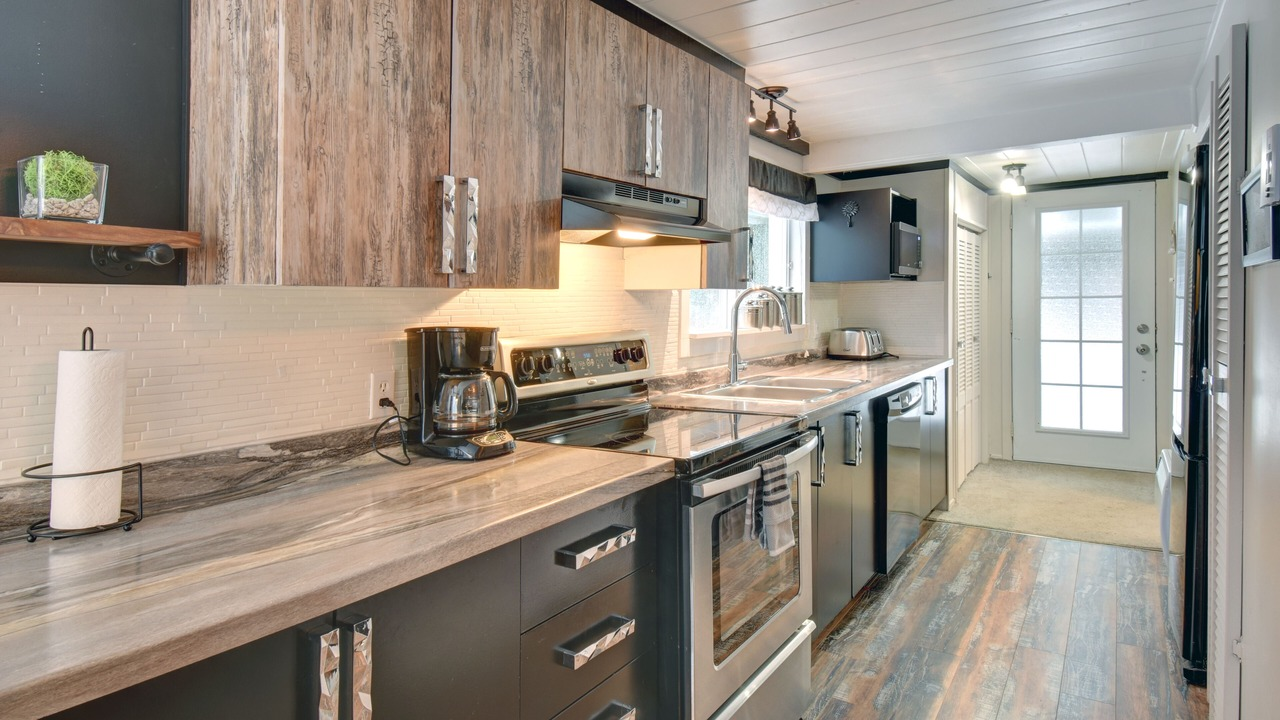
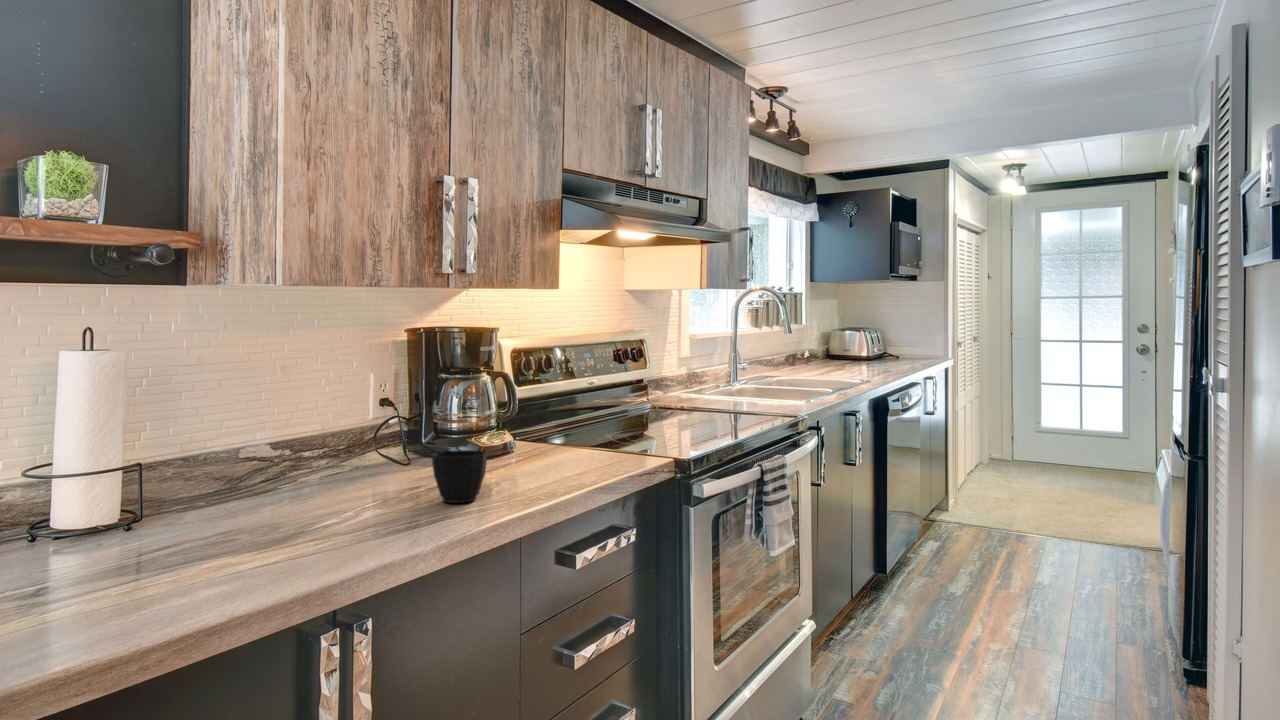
+ cup [431,449,488,504]
